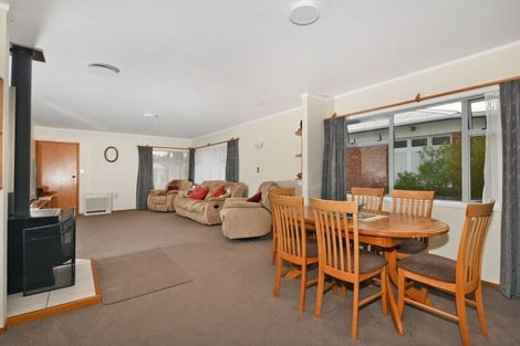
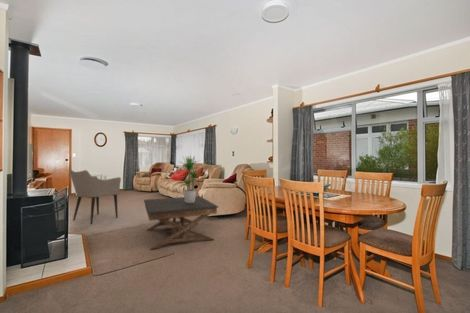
+ armchair [68,169,122,225]
+ potted plant [175,154,204,203]
+ coffee table [143,195,219,250]
